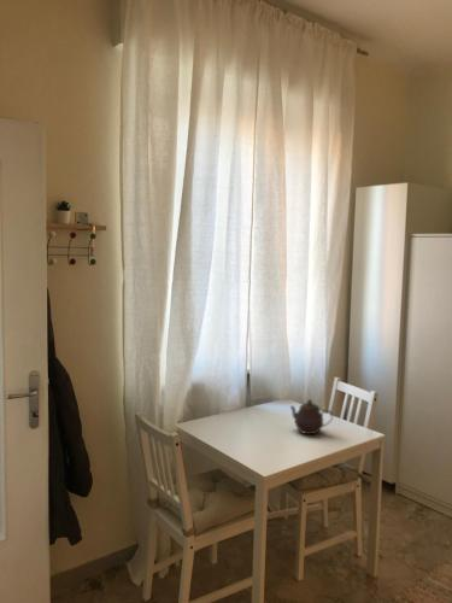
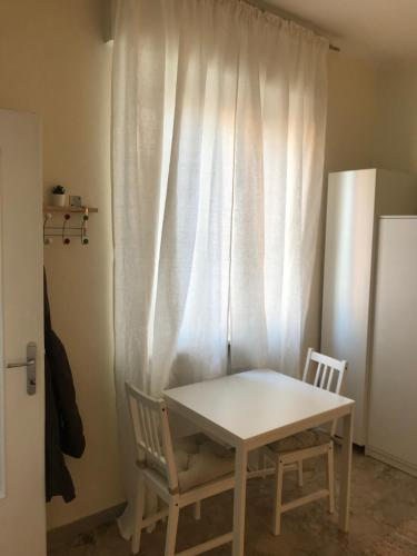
- teapot [289,398,334,435]
